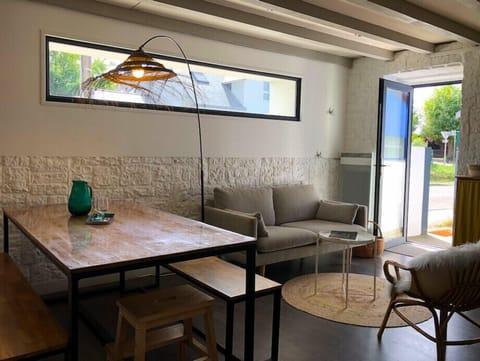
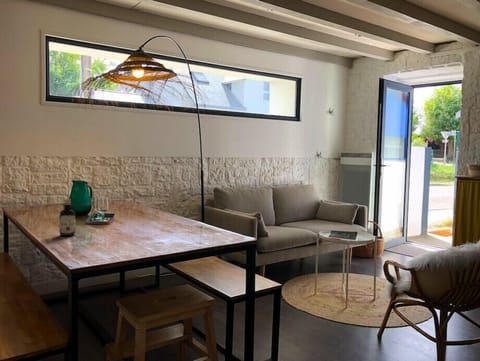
+ bottle [58,198,76,237]
